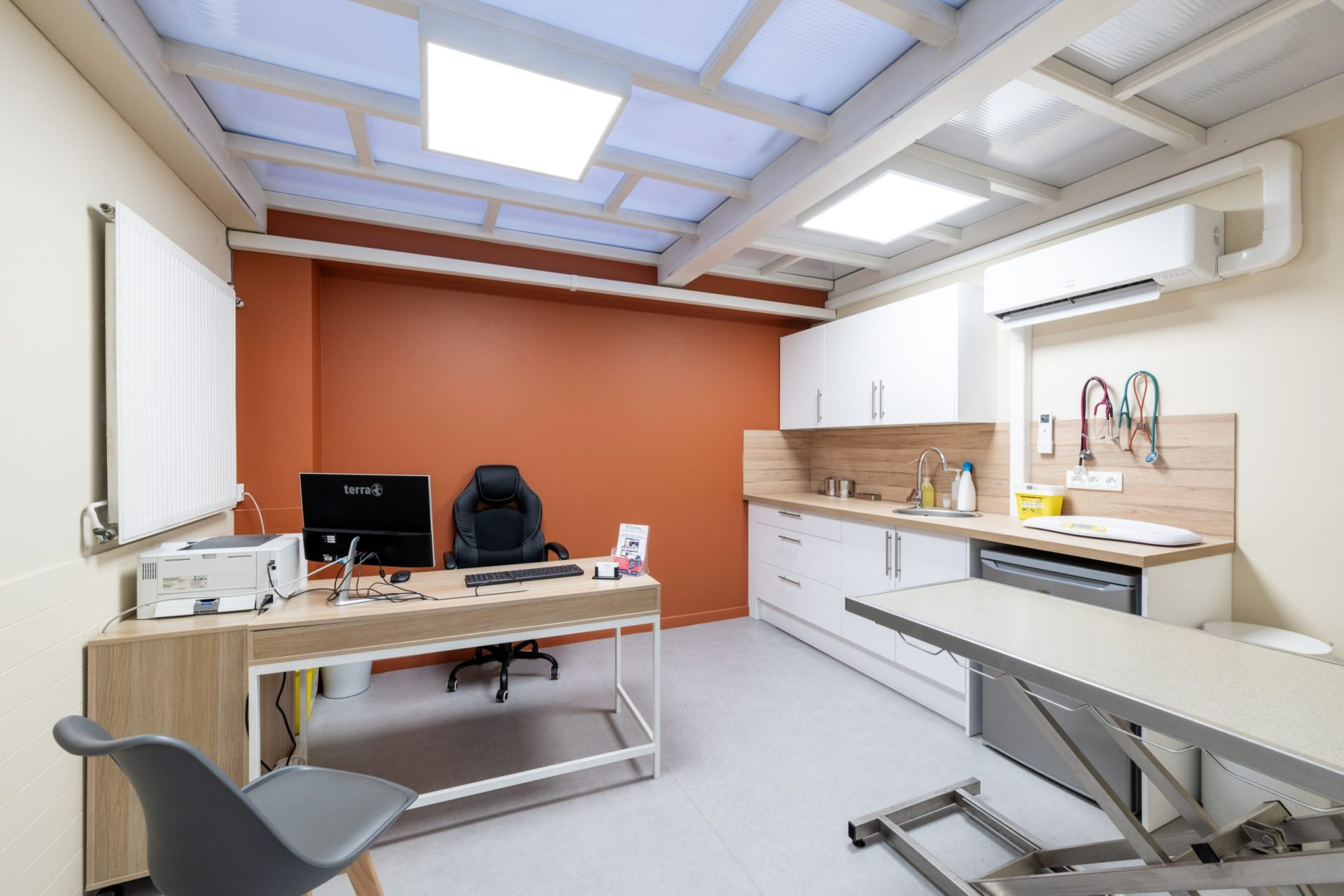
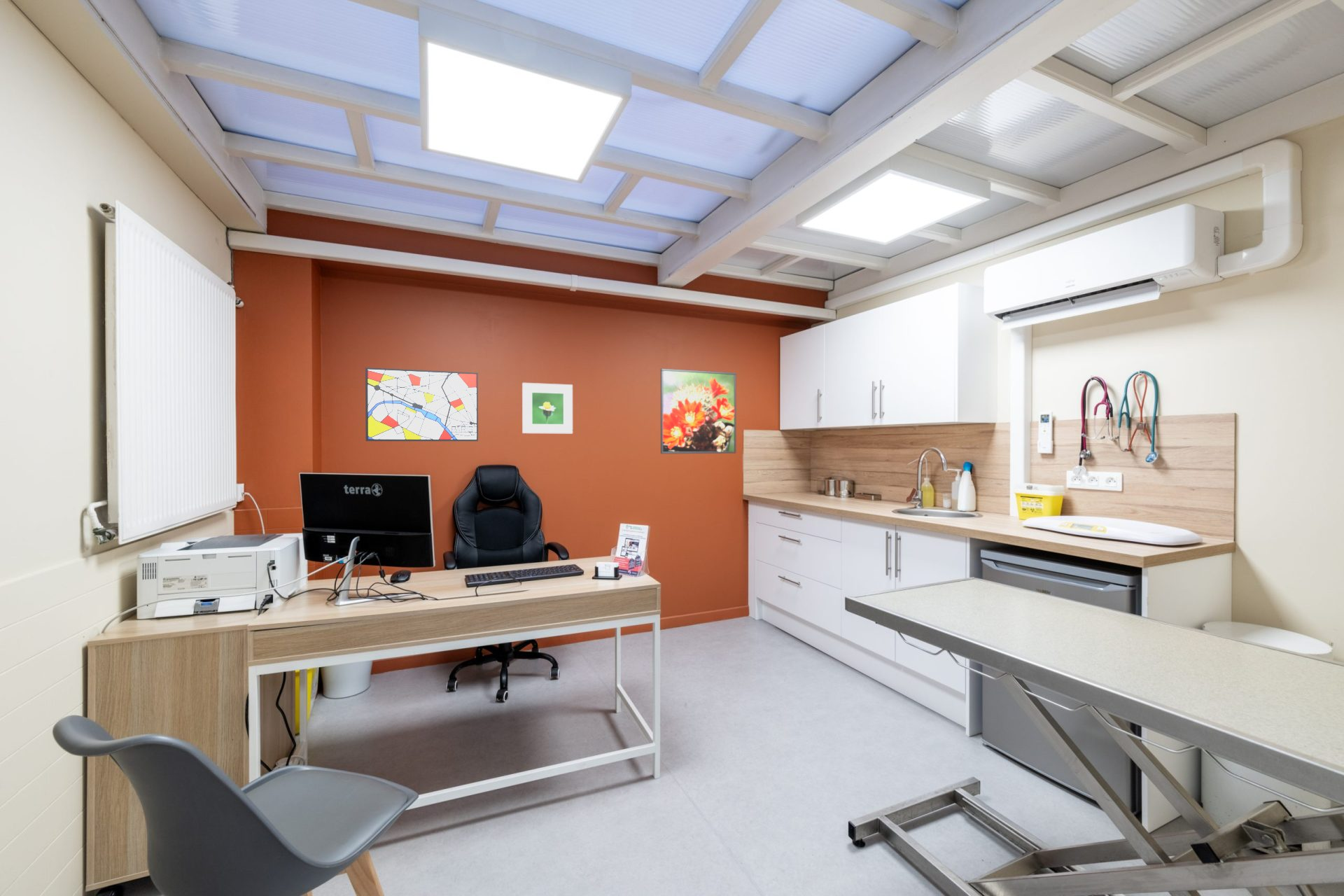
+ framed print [521,382,573,434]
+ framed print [660,368,737,454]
+ wall art [365,367,479,442]
